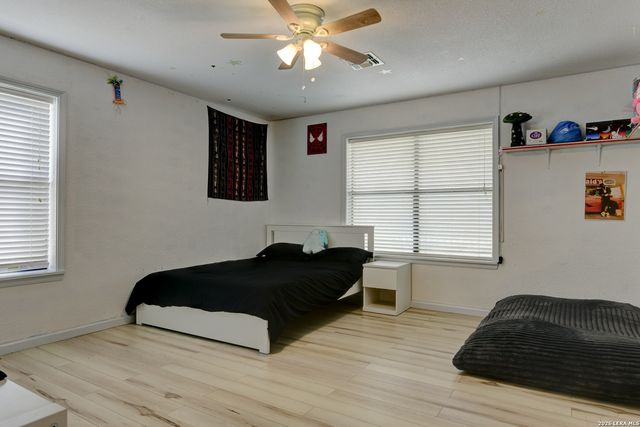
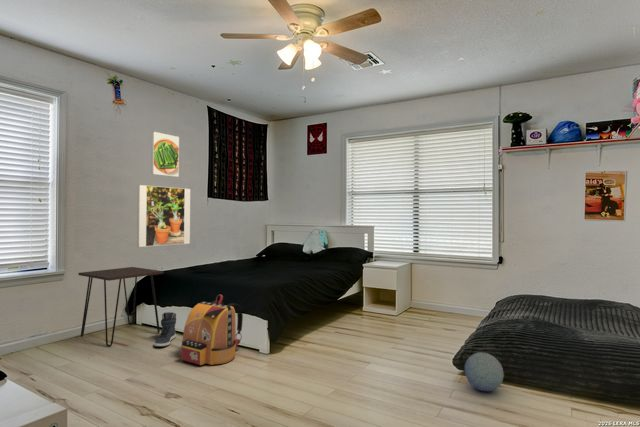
+ ball [464,352,505,392]
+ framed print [151,131,180,178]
+ backpack [179,294,244,366]
+ sneaker [153,311,177,348]
+ desk [77,266,164,348]
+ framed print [136,184,191,248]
